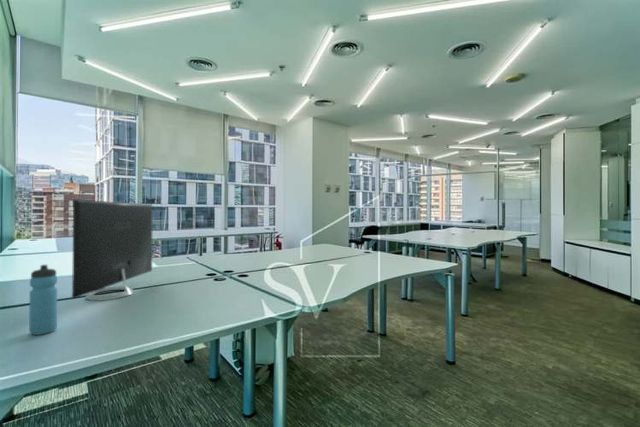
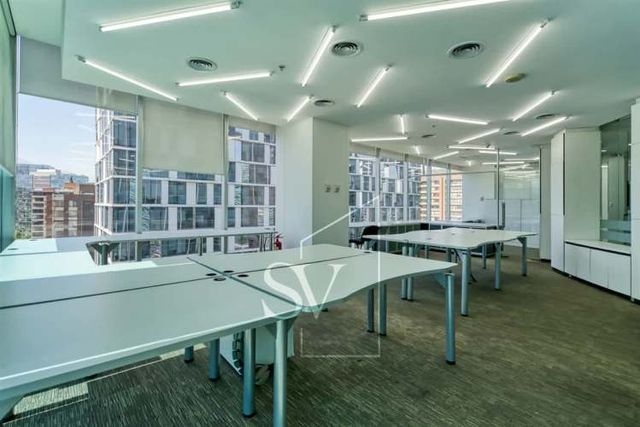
- monitor [71,199,154,301]
- water bottle [28,264,58,336]
